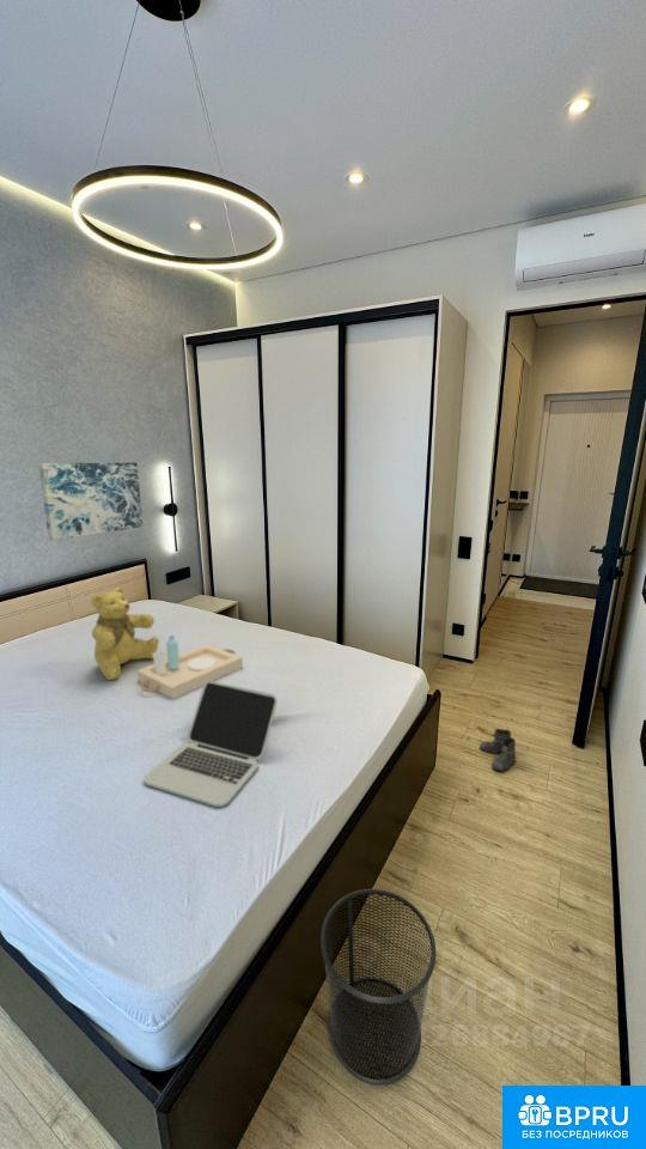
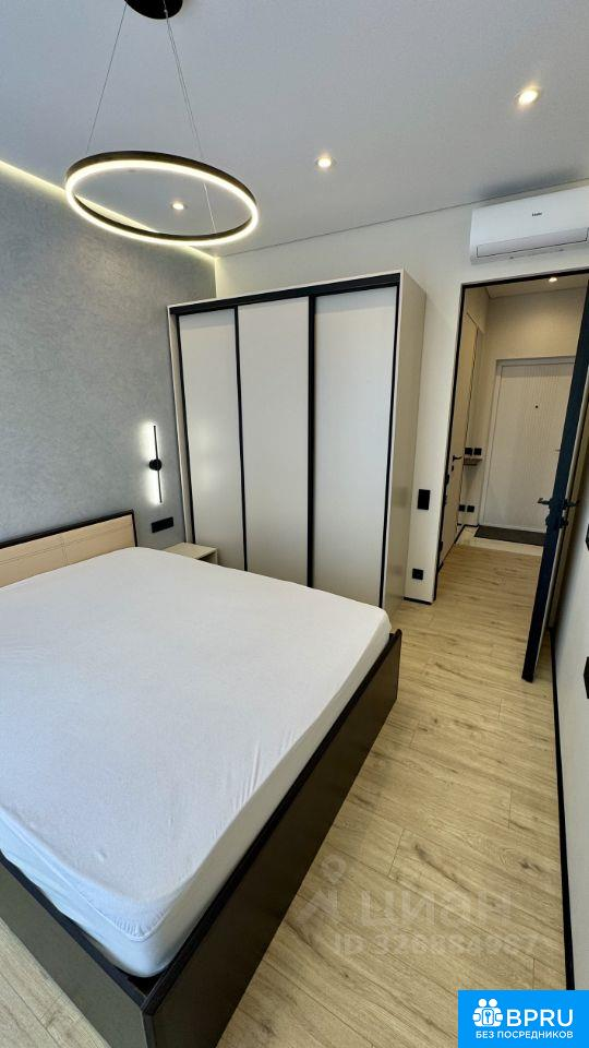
- waste bin [319,888,438,1087]
- serving tray [136,634,244,700]
- boots [479,728,517,772]
- teddy bear [90,586,160,681]
- wall art [37,462,144,541]
- laptop [142,681,279,808]
